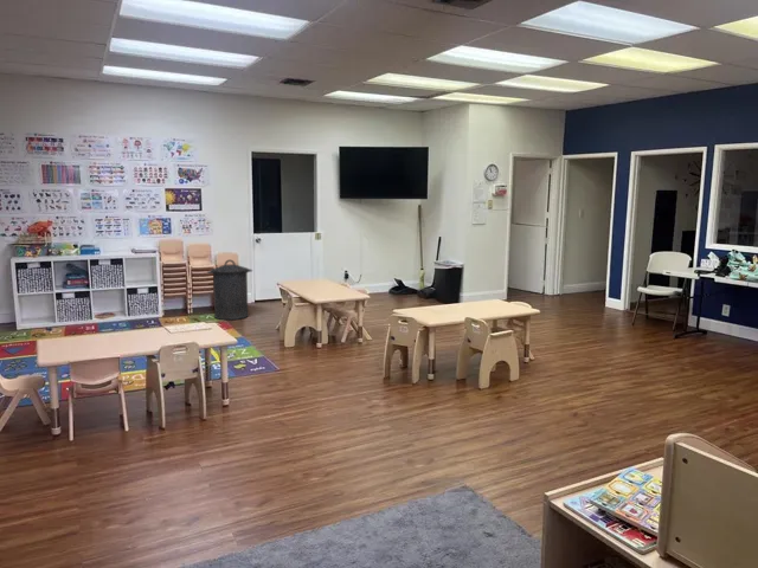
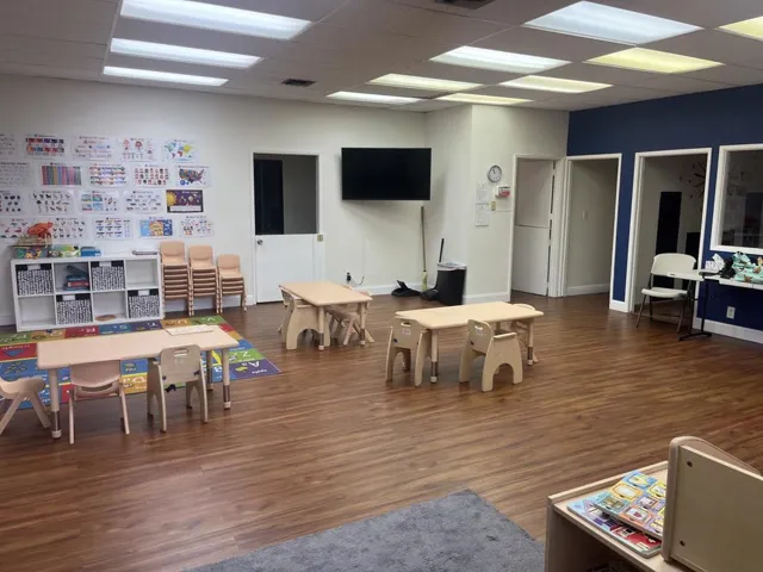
- trash can [206,259,253,321]
